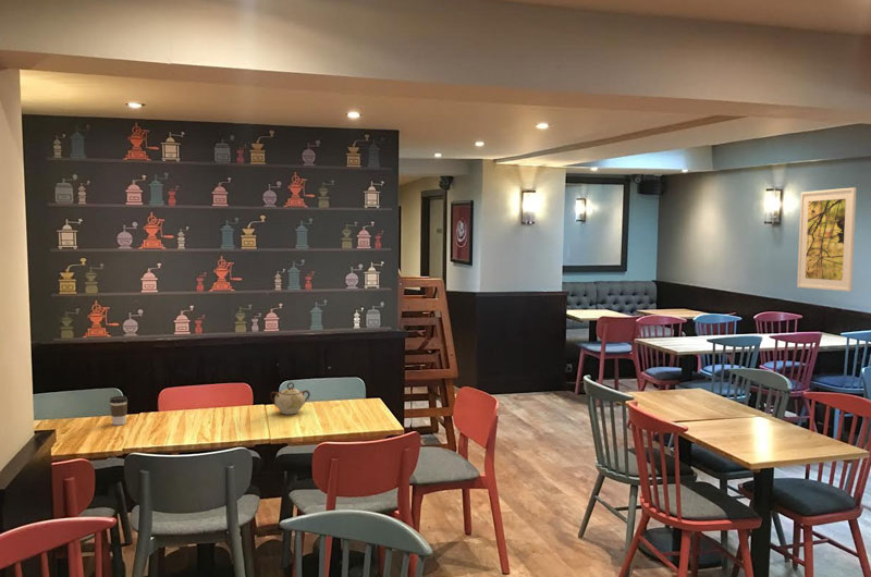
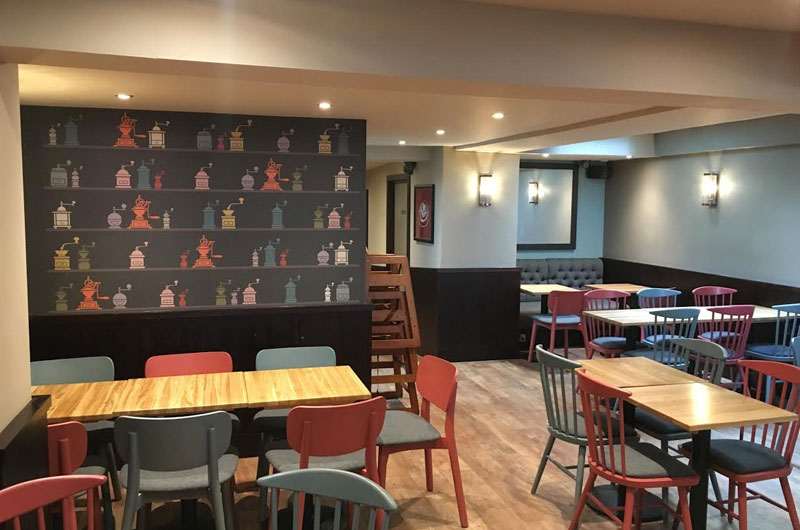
- sugar bowl [269,381,311,415]
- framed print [796,186,857,293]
- coffee cup [109,395,128,426]
